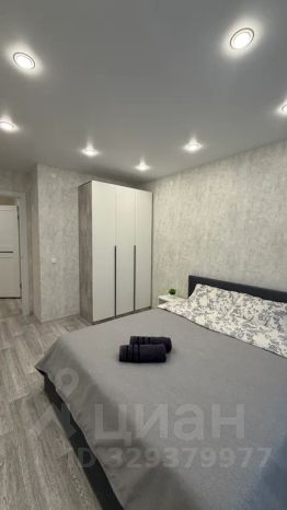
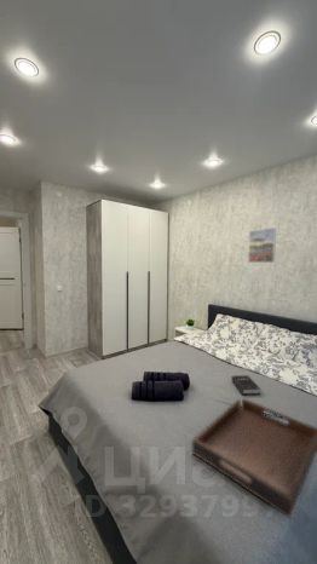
+ hardback book [230,374,261,396]
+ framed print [247,226,277,264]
+ serving tray [191,397,317,519]
